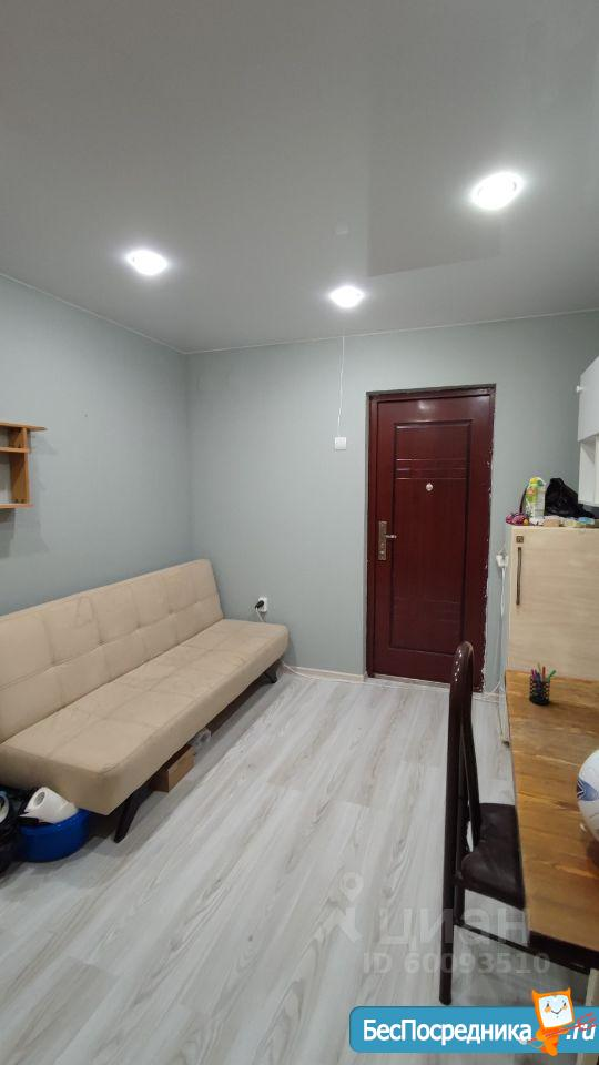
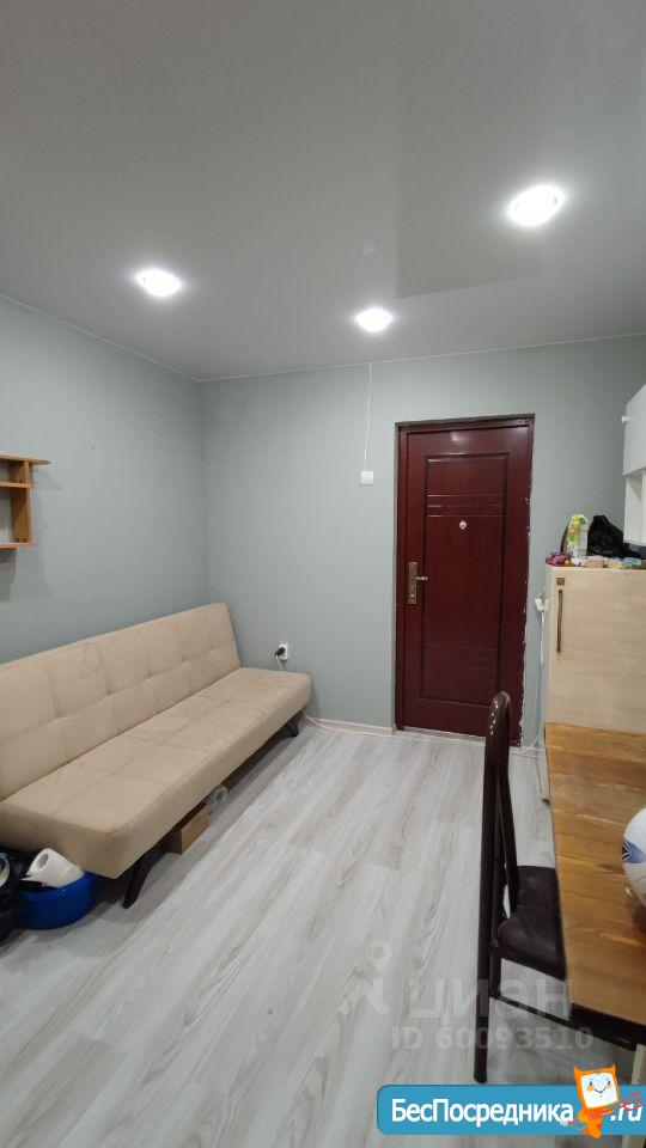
- pen holder [528,662,557,706]
